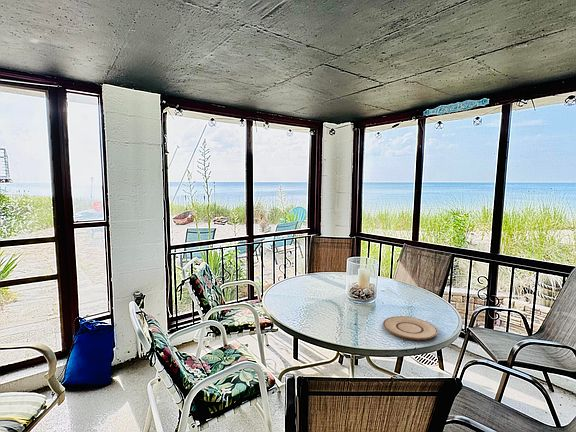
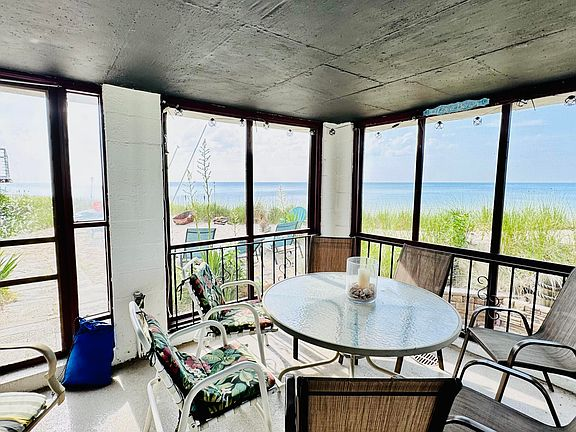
- plate [382,315,439,341]
